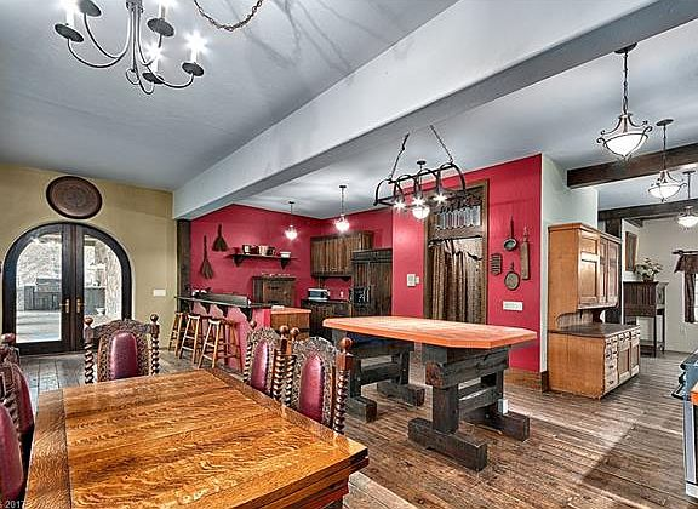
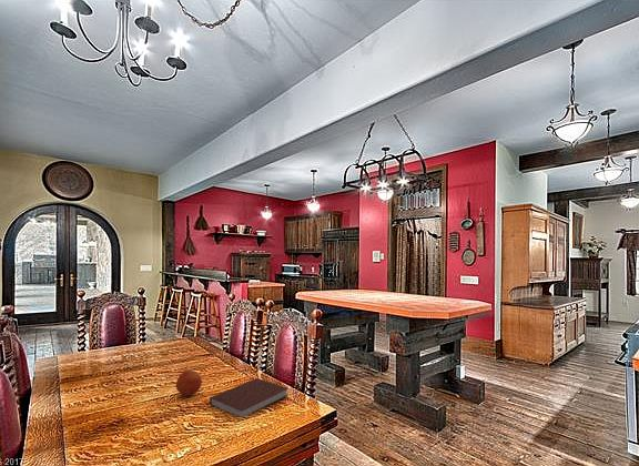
+ fruit [175,369,203,396]
+ notebook [209,377,290,418]
